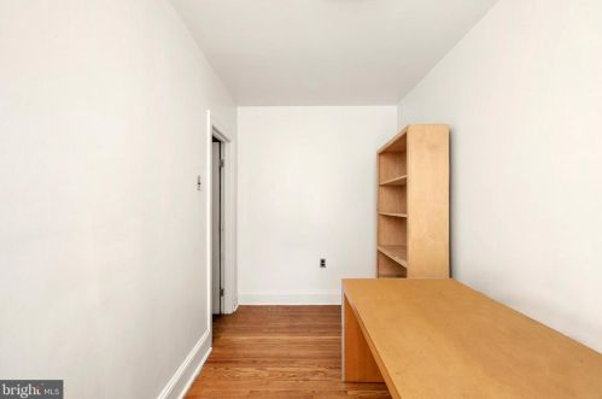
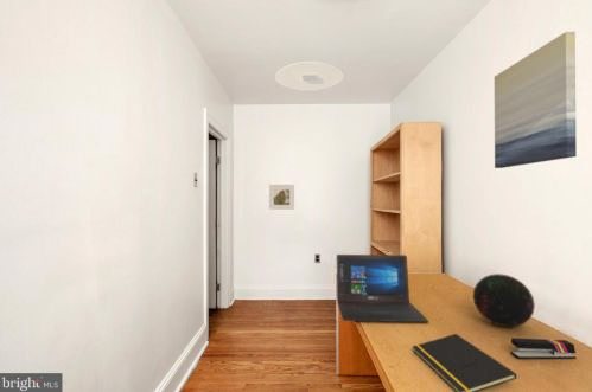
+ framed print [268,184,295,211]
+ laptop [336,253,429,323]
+ decorative orb [472,272,536,328]
+ wall art [494,31,578,169]
+ notepad [412,333,518,392]
+ stapler [509,336,577,360]
+ ceiling light [274,60,344,92]
